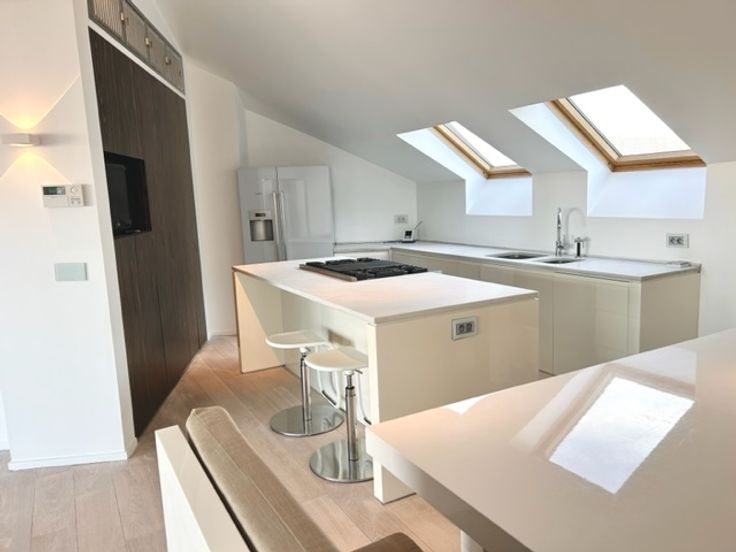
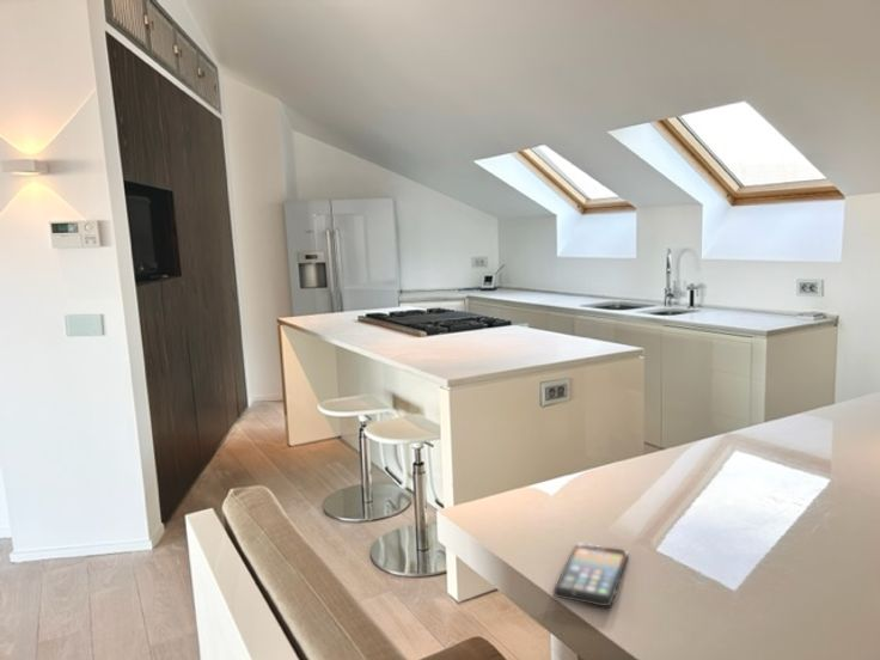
+ smartphone [551,543,629,607]
